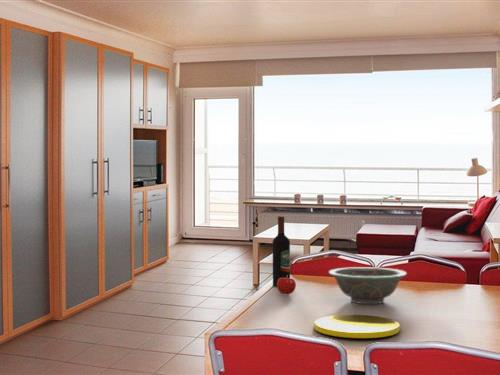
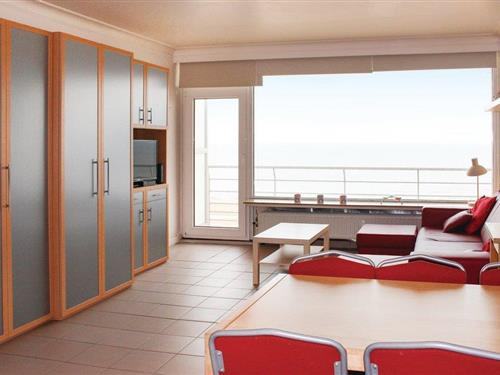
- wine bottle [272,215,291,287]
- apple [276,275,297,296]
- plate [313,314,401,339]
- decorative bowl [328,266,408,305]
